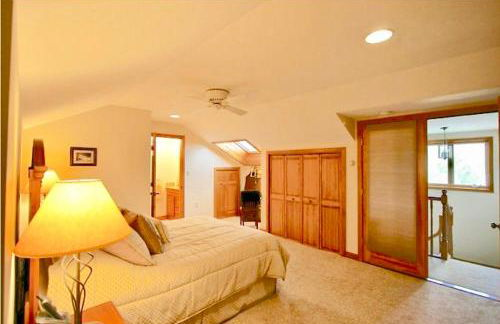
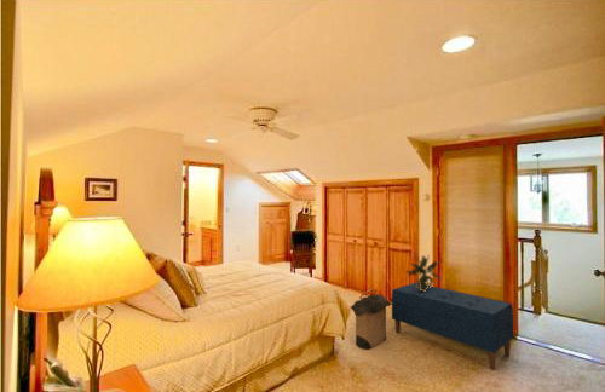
+ laundry hamper [350,288,392,351]
+ potted plant [404,250,443,292]
+ bench [391,282,514,370]
